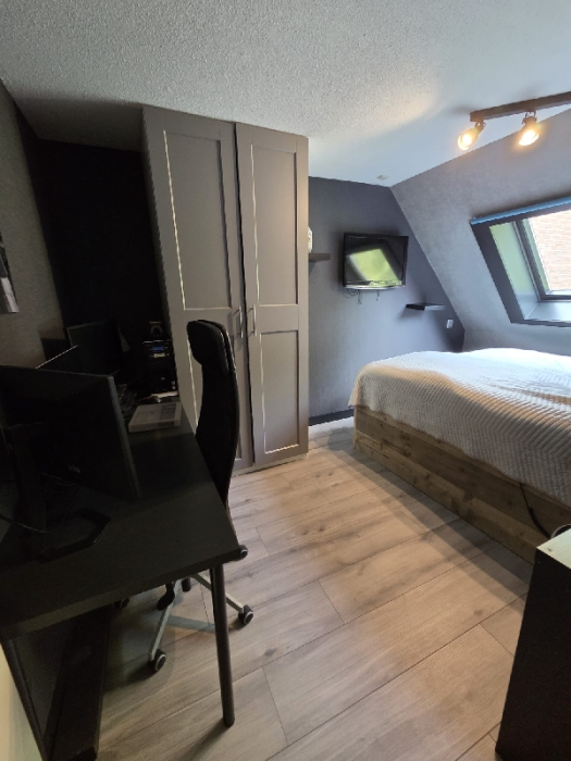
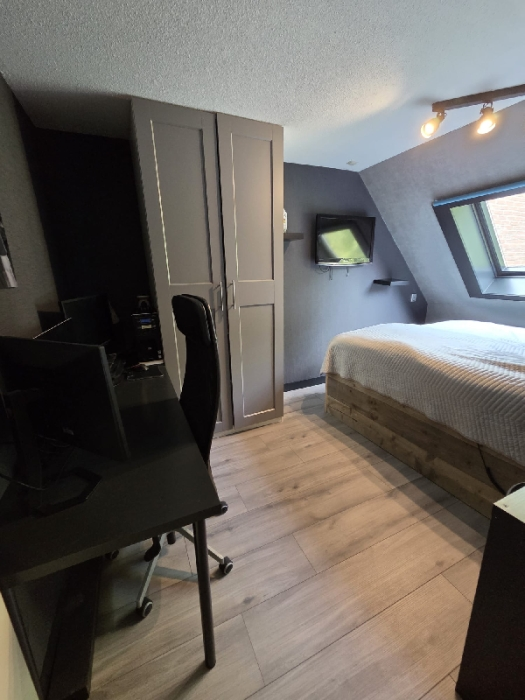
- photo frame [127,400,183,434]
